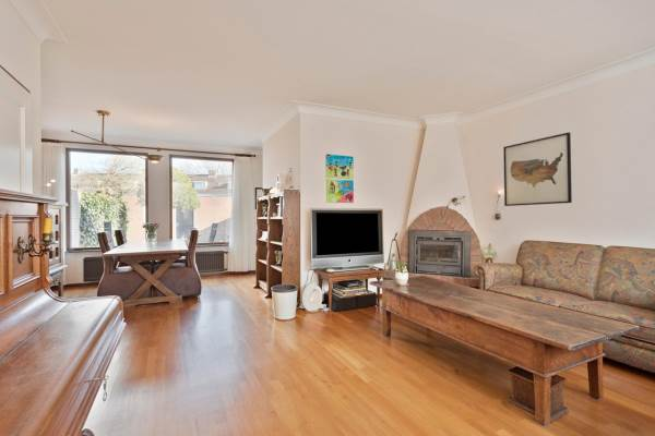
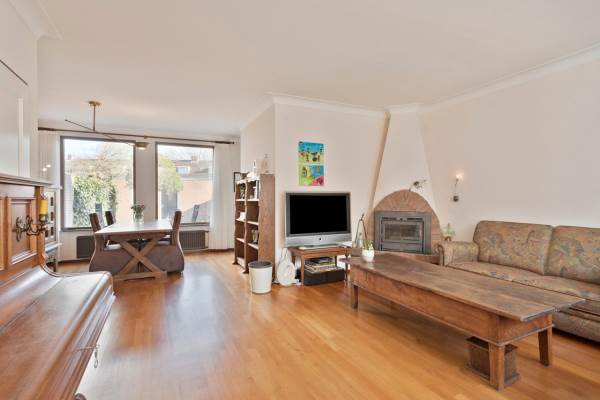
- wall art [502,131,573,207]
